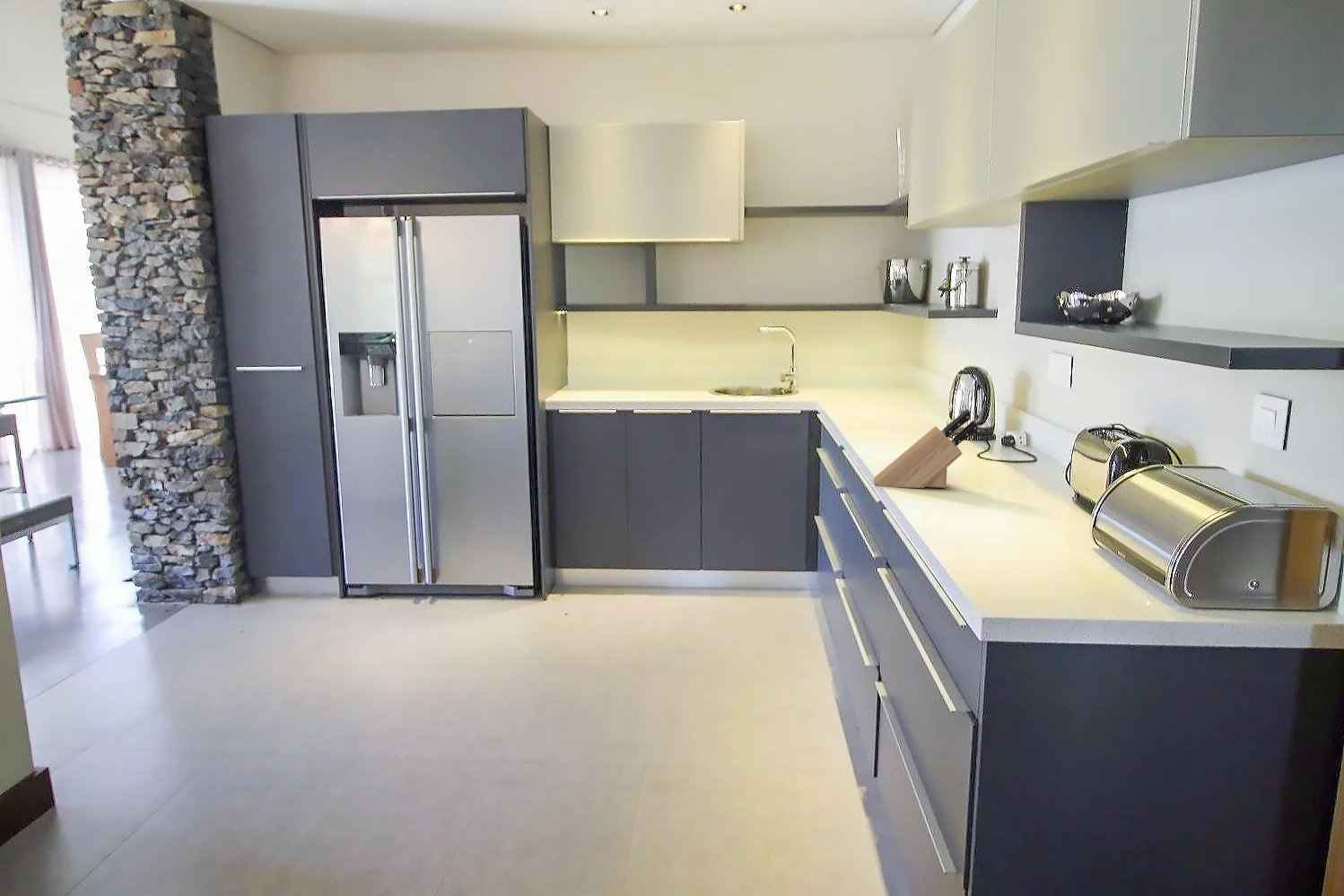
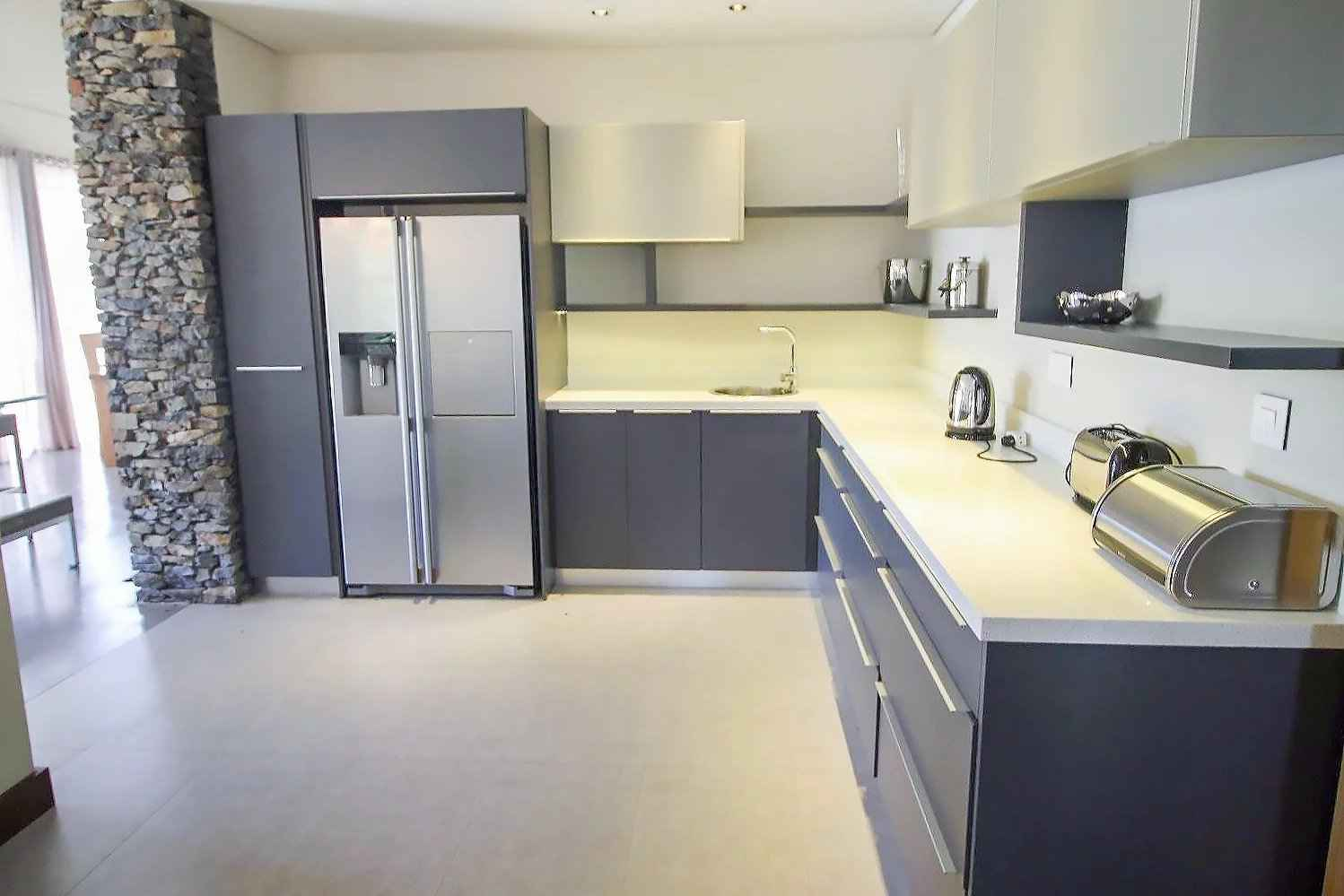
- knife block [874,408,978,489]
